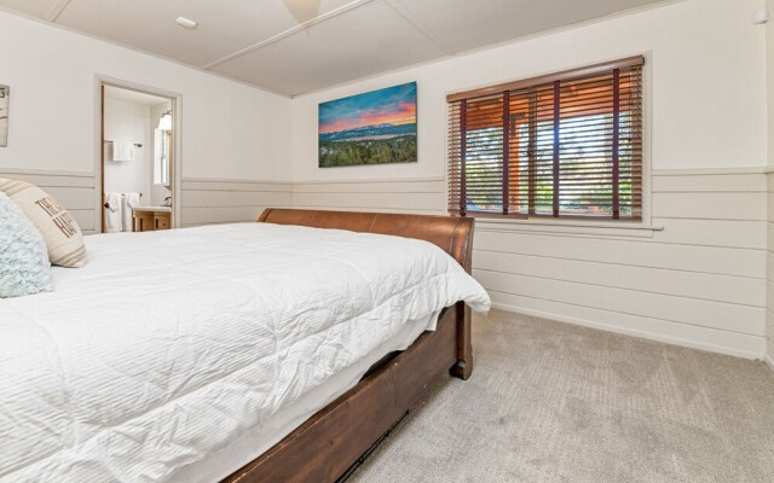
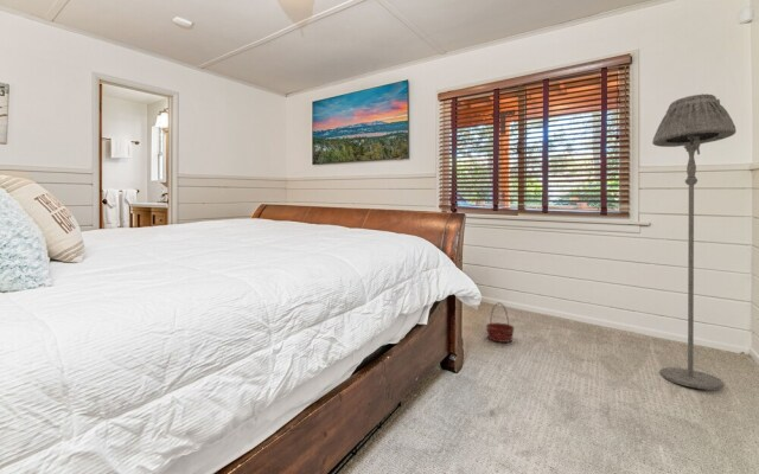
+ basket [485,302,516,344]
+ floor lamp [651,92,738,391]
